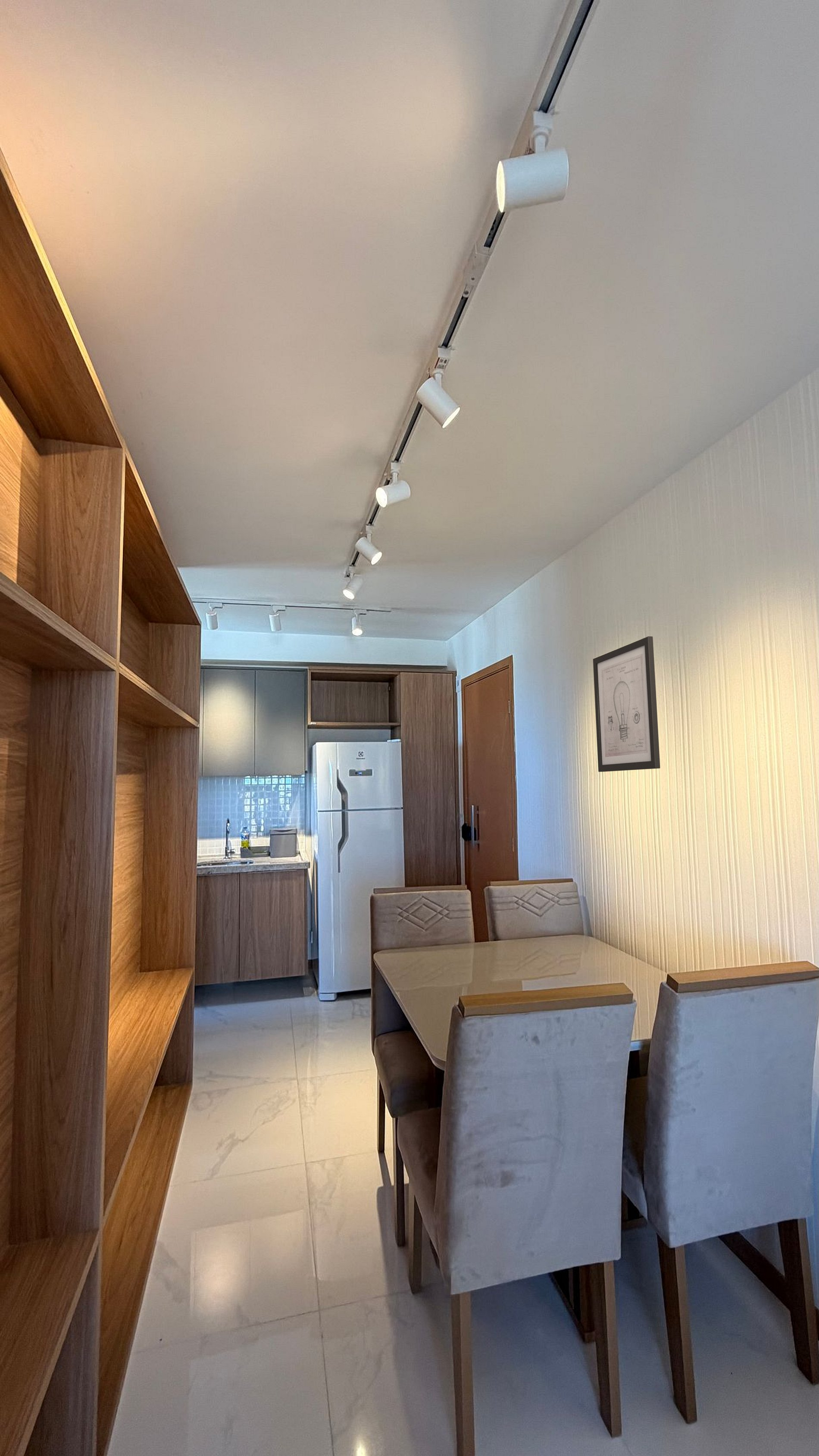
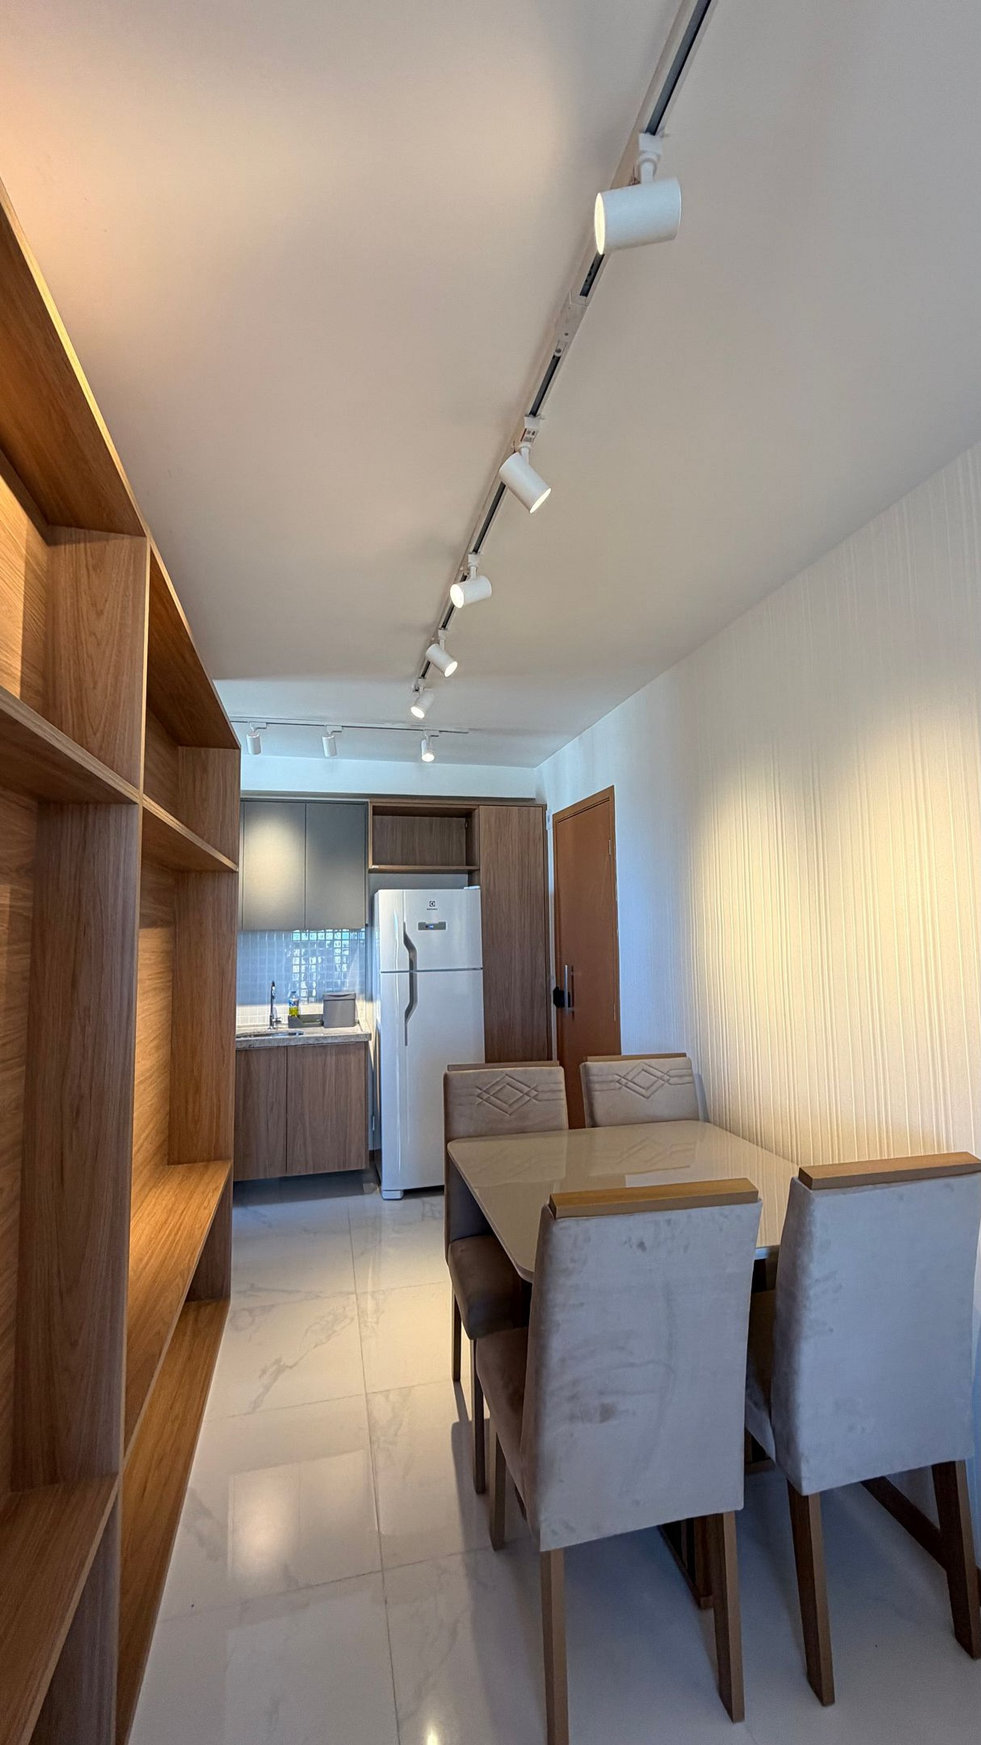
- wall art [593,636,661,772]
